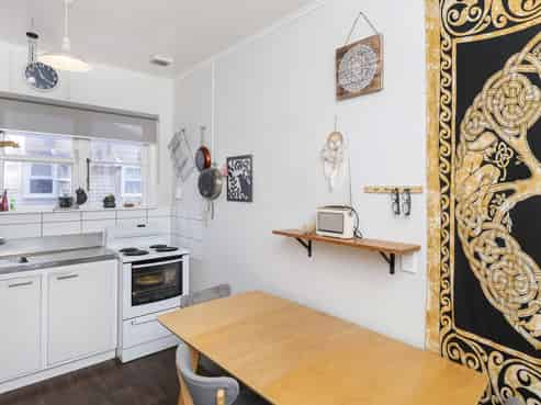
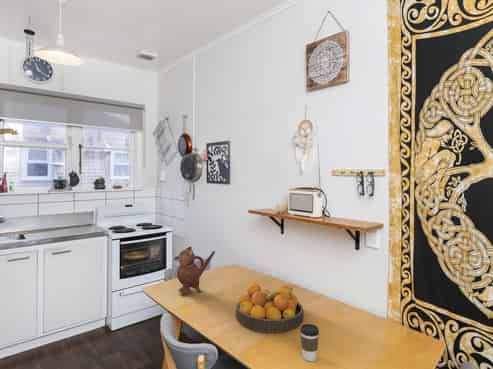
+ teapot [173,245,216,296]
+ coffee cup [299,323,320,362]
+ fruit bowl [235,282,305,333]
